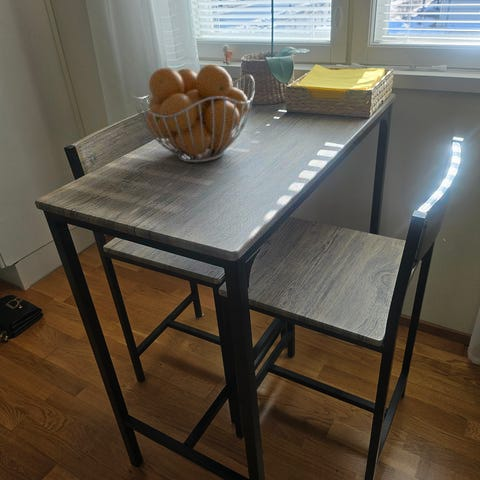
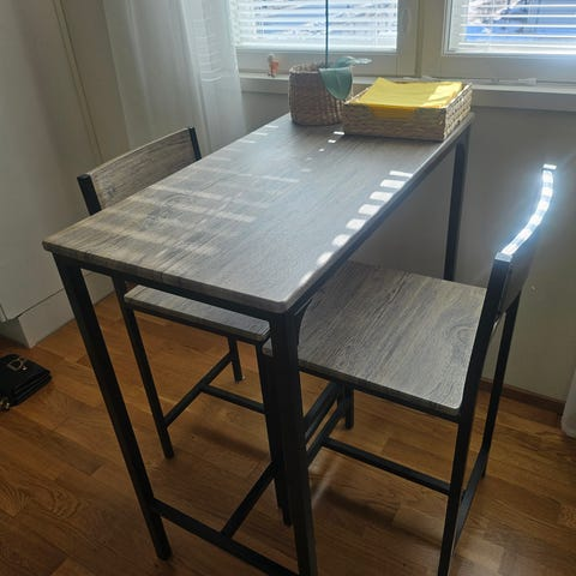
- fruit basket [129,64,255,164]
